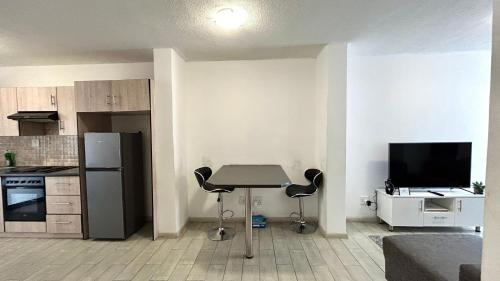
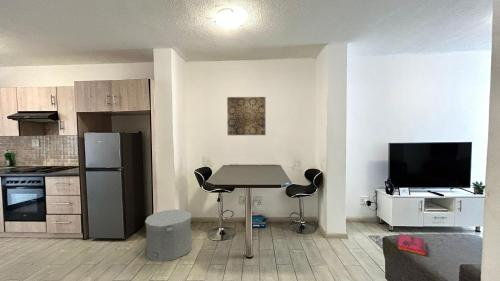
+ trash can [144,208,193,263]
+ hardback book [397,233,427,257]
+ wall art [226,96,267,136]
